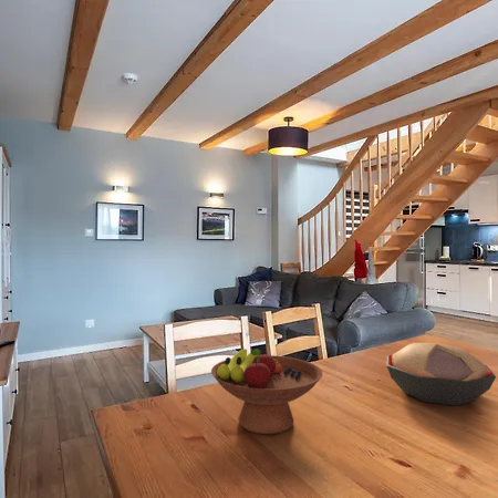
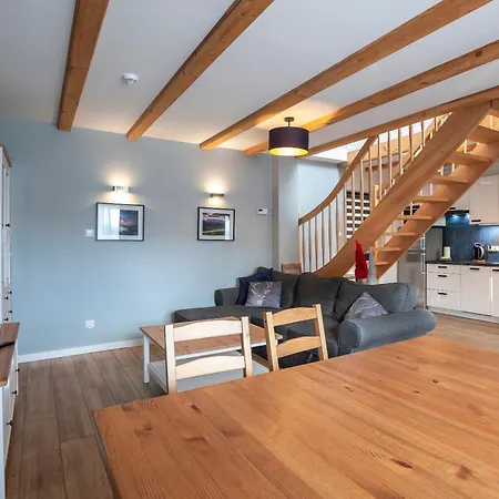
- decorative bowl [385,342,497,407]
- fruit bowl [210,347,323,435]
